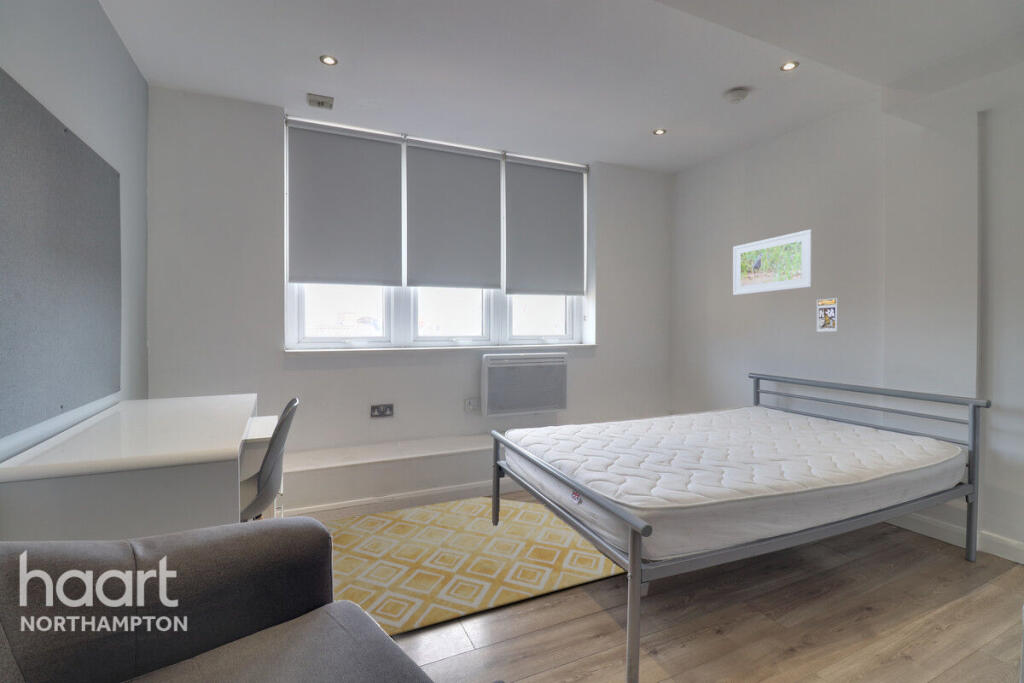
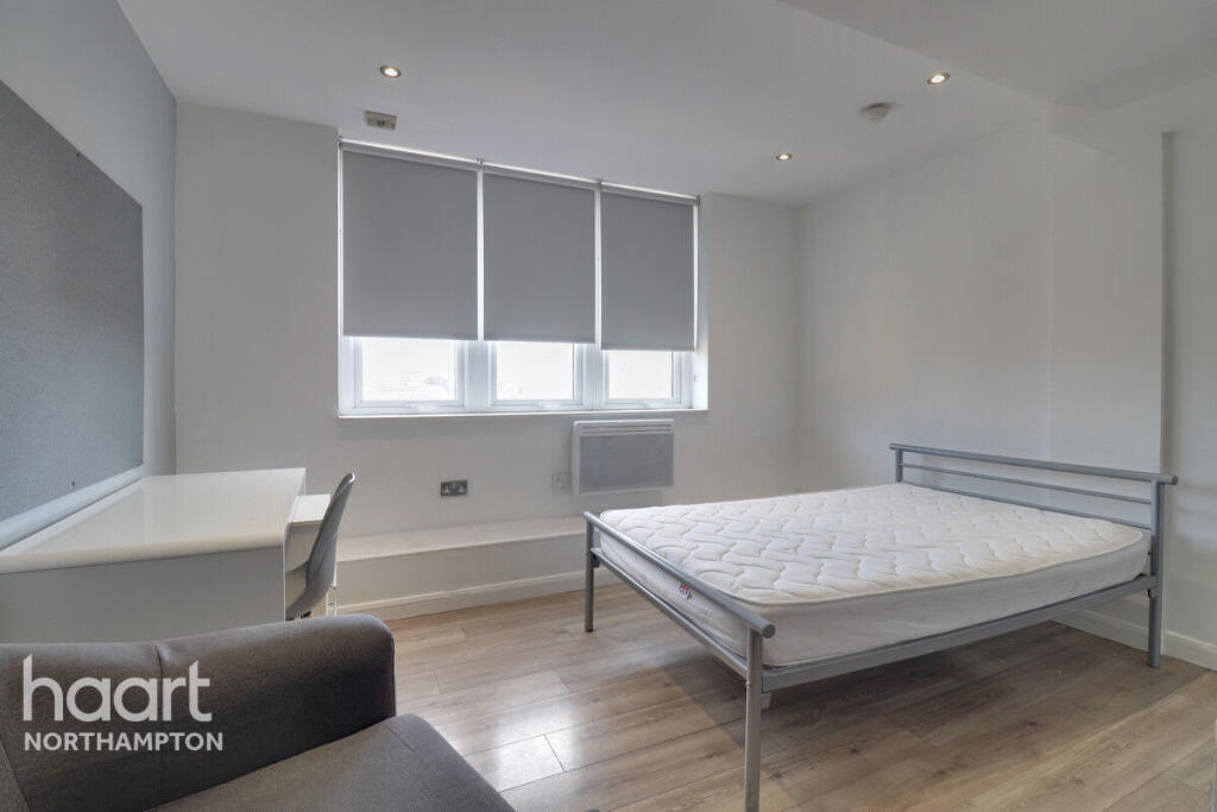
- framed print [732,228,814,296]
- rug [321,496,627,637]
- trading card display case [816,297,839,333]
